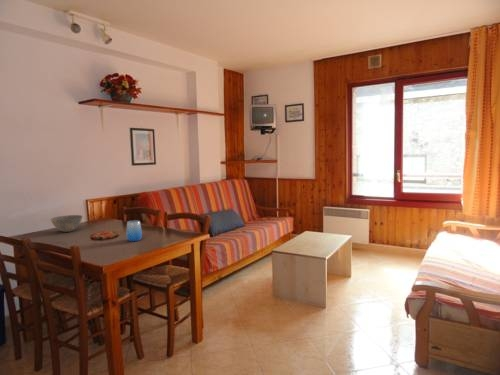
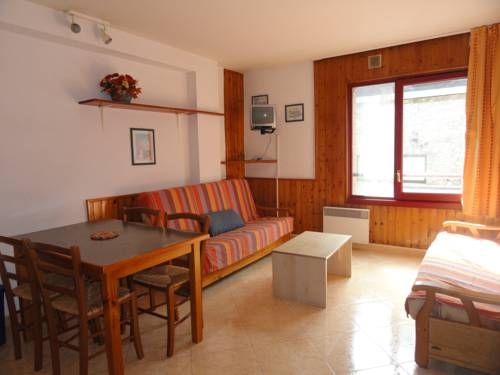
- bowl [50,214,83,233]
- cup [125,219,143,242]
